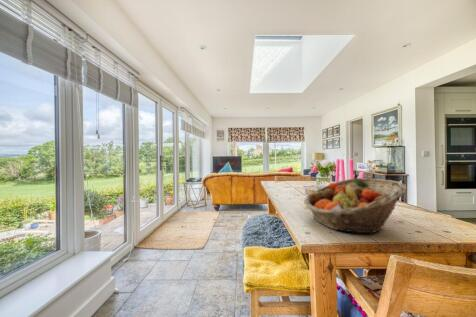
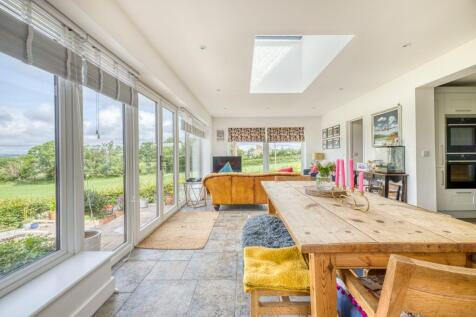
- fruit basket [303,177,407,235]
